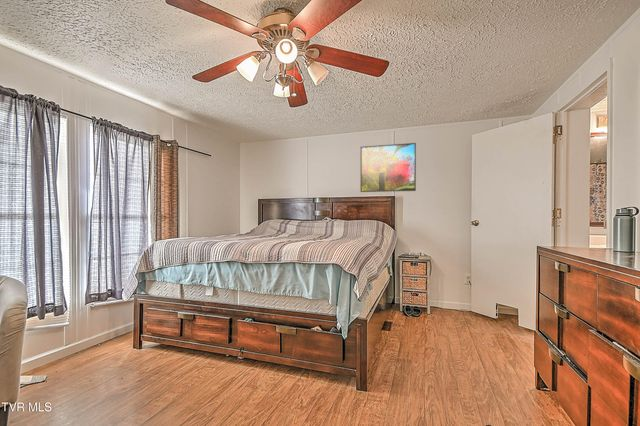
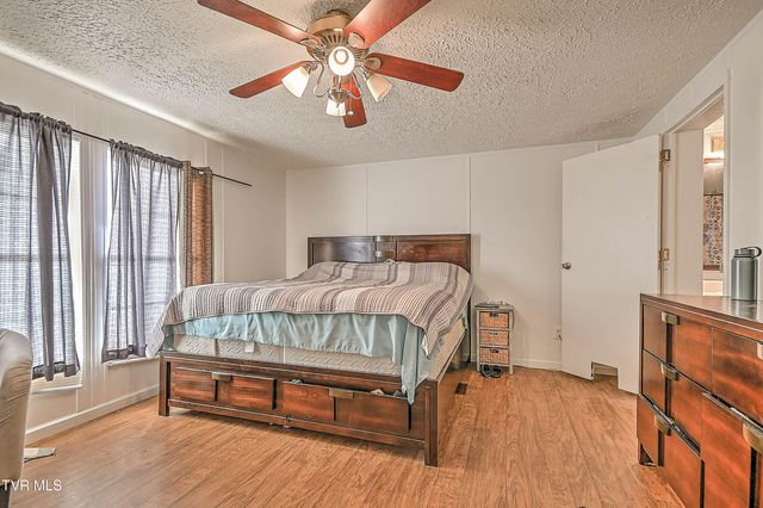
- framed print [360,142,417,193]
